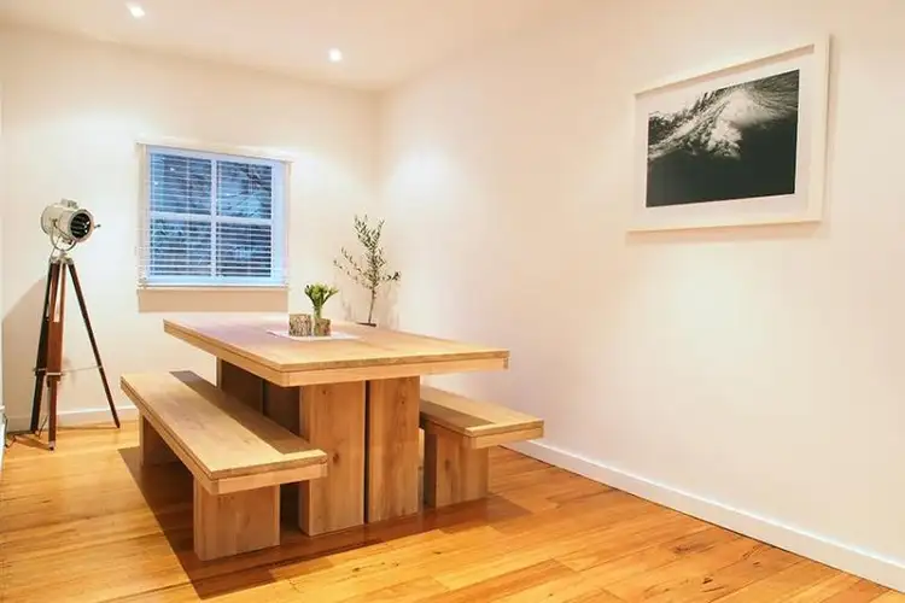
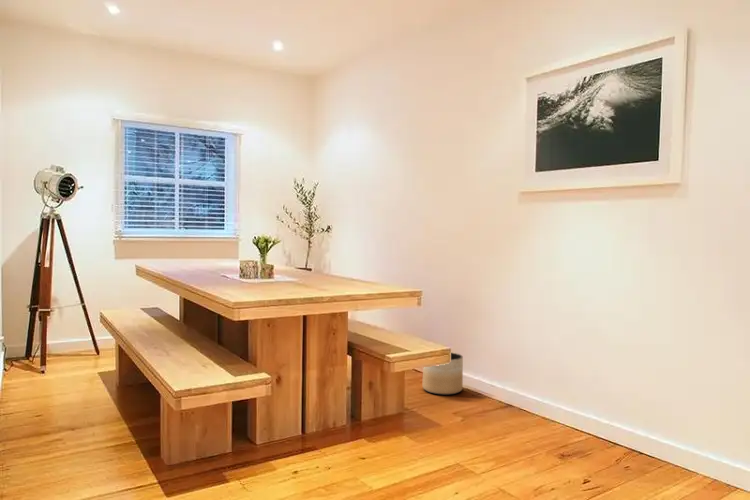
+ planter [421,351,464,396]
